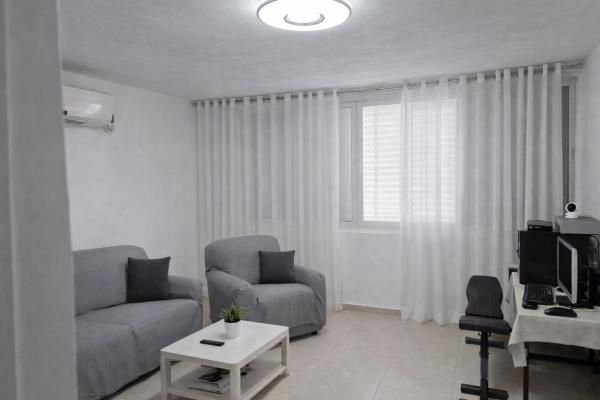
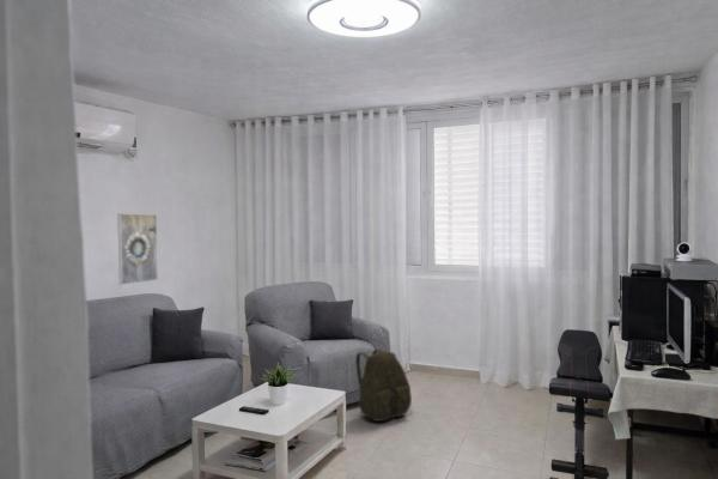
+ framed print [116,212,159,286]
+ backpack [354,348,413,423]
